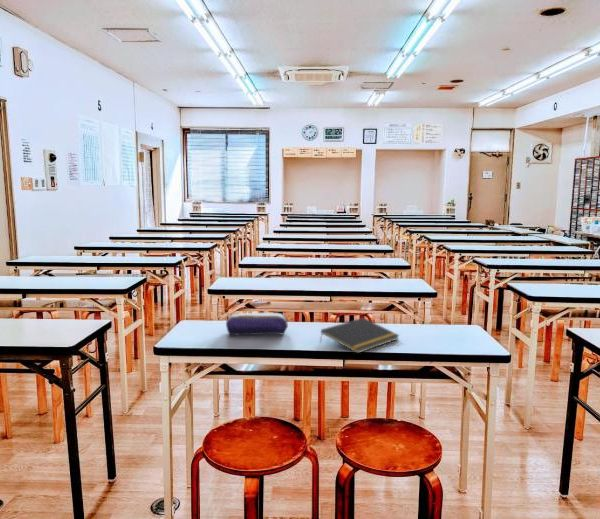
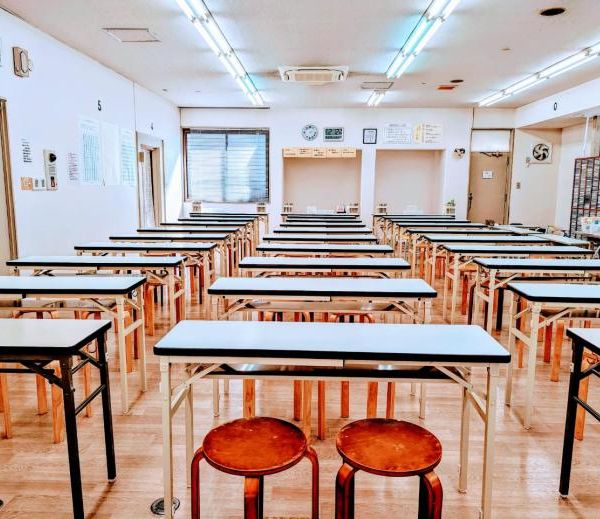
- notepad [319,317,401,354]
- pencil case [225,311,289,336]
